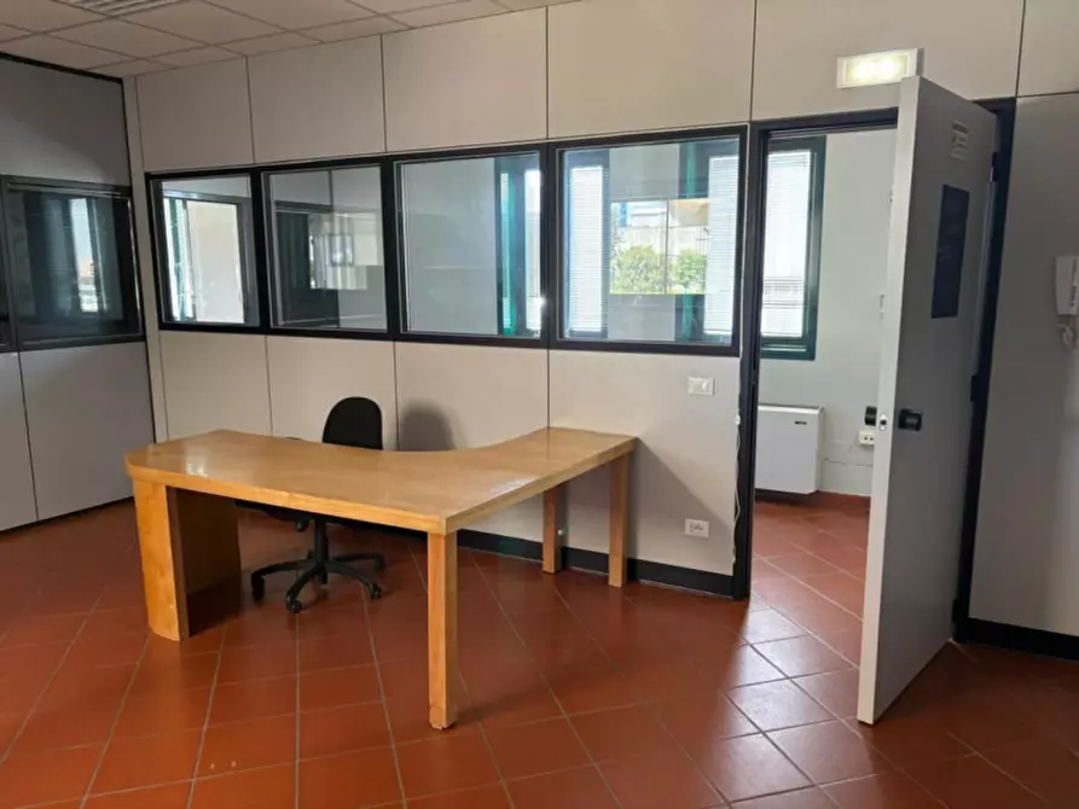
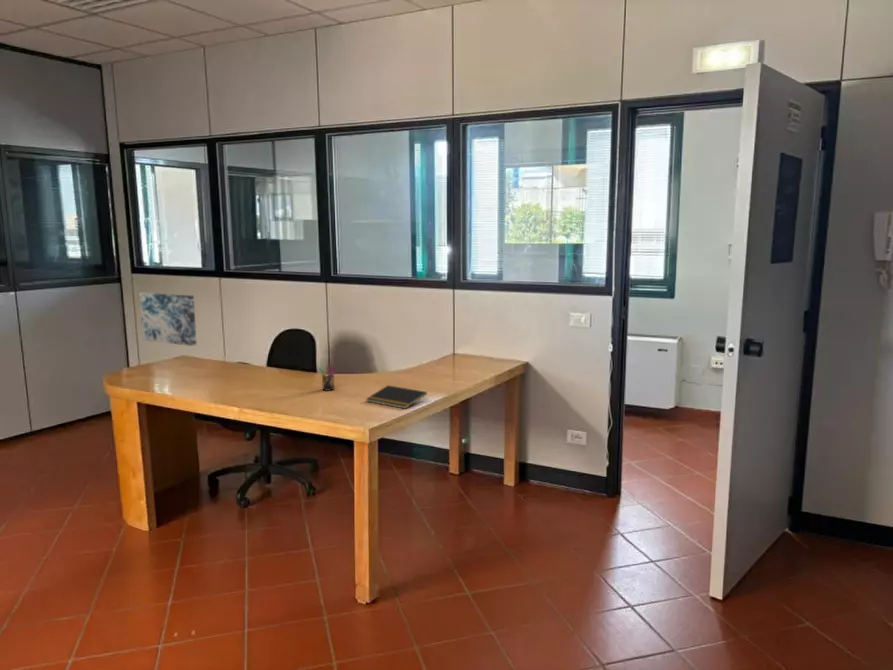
+ wall art [138,292,198,347]
+ pen holder [318,363,337,392]
+ notepad [365,384,428,410]
